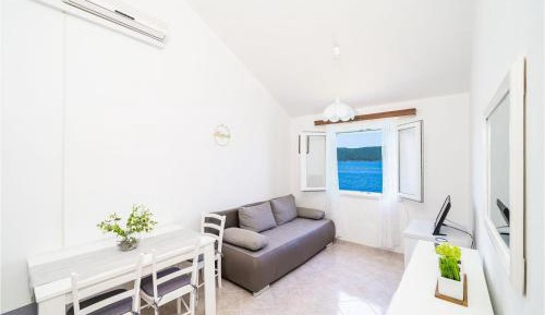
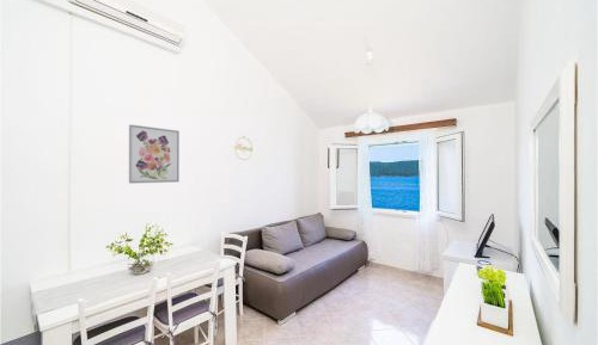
+ wall art [128,123,181,185]
